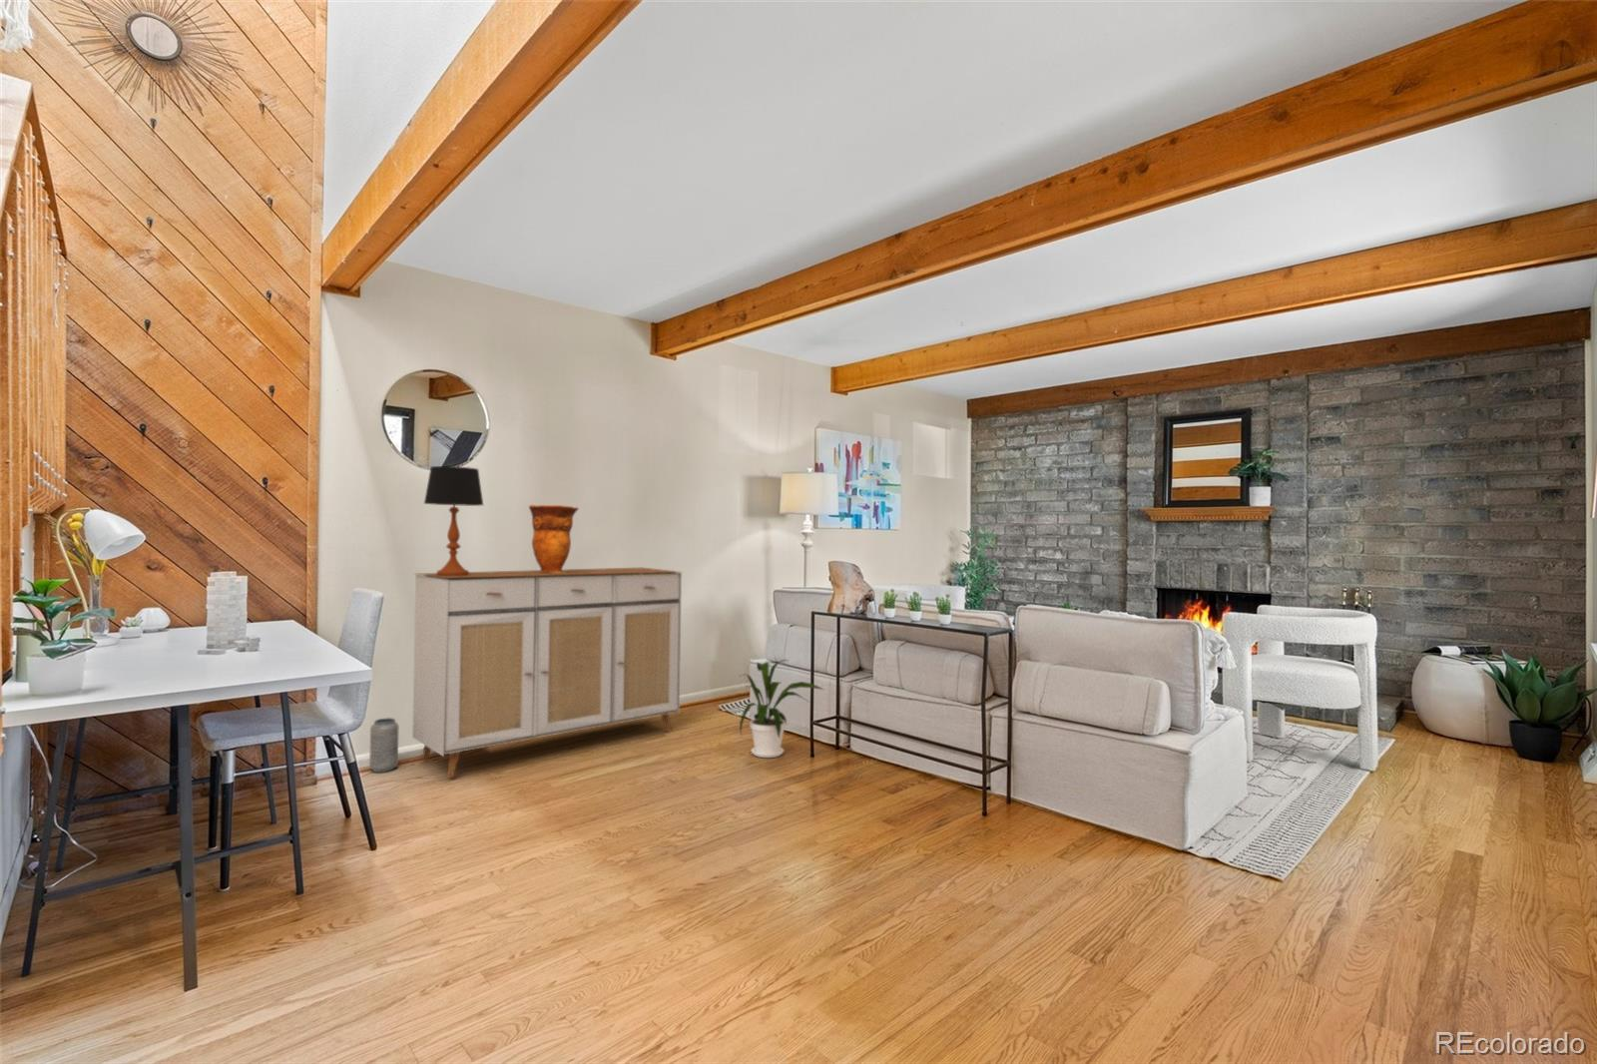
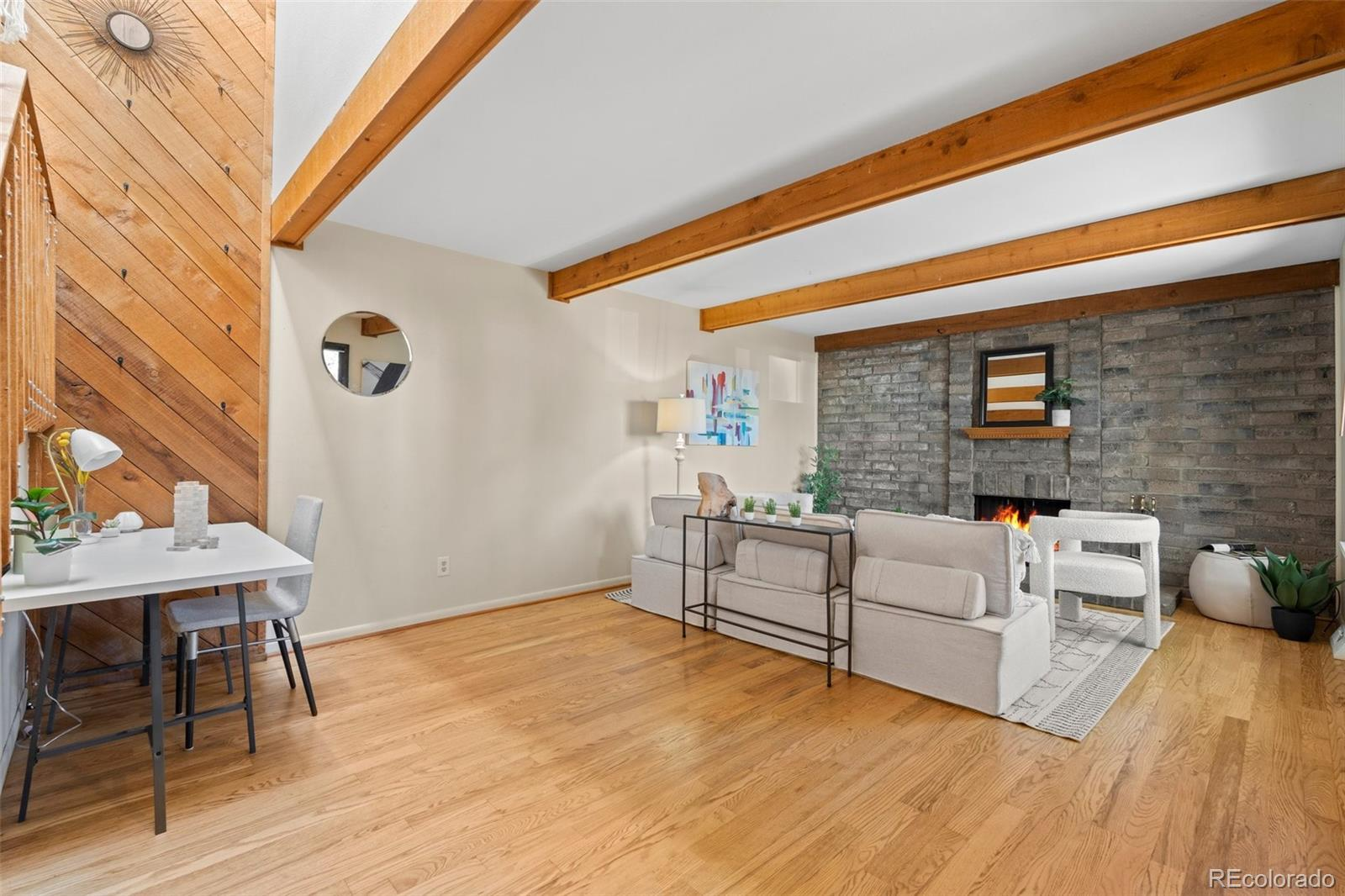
- table lamp [423,466,486,576]
- sideboard [411,566,683,779]
- vase [368,716,399,773]
- house plant [737,659,826,759]
- decorative vase [528,504,579,572]
